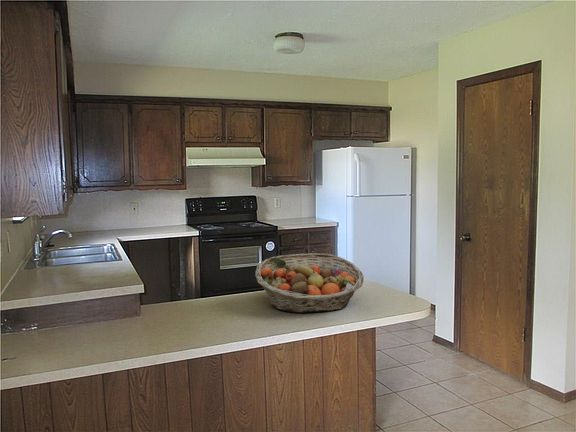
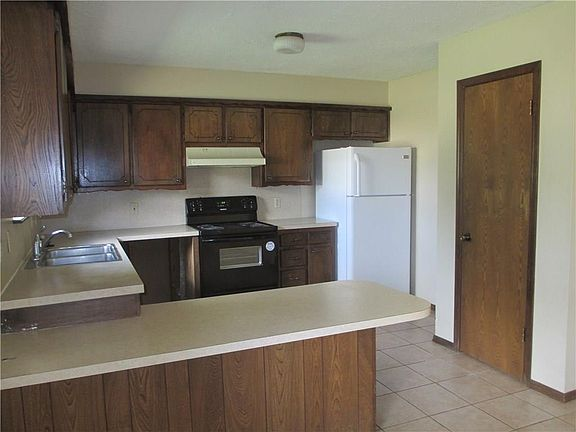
- fruit basket [255,252,365,314]
